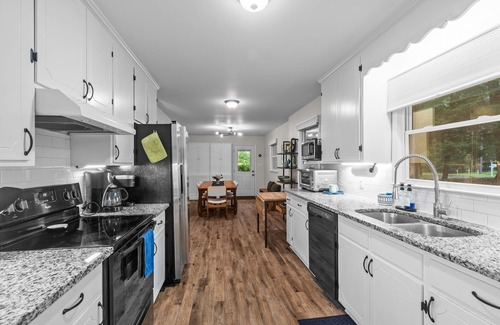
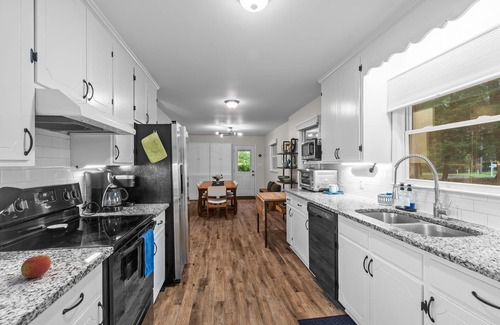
+ apple [20,254,52,279]
